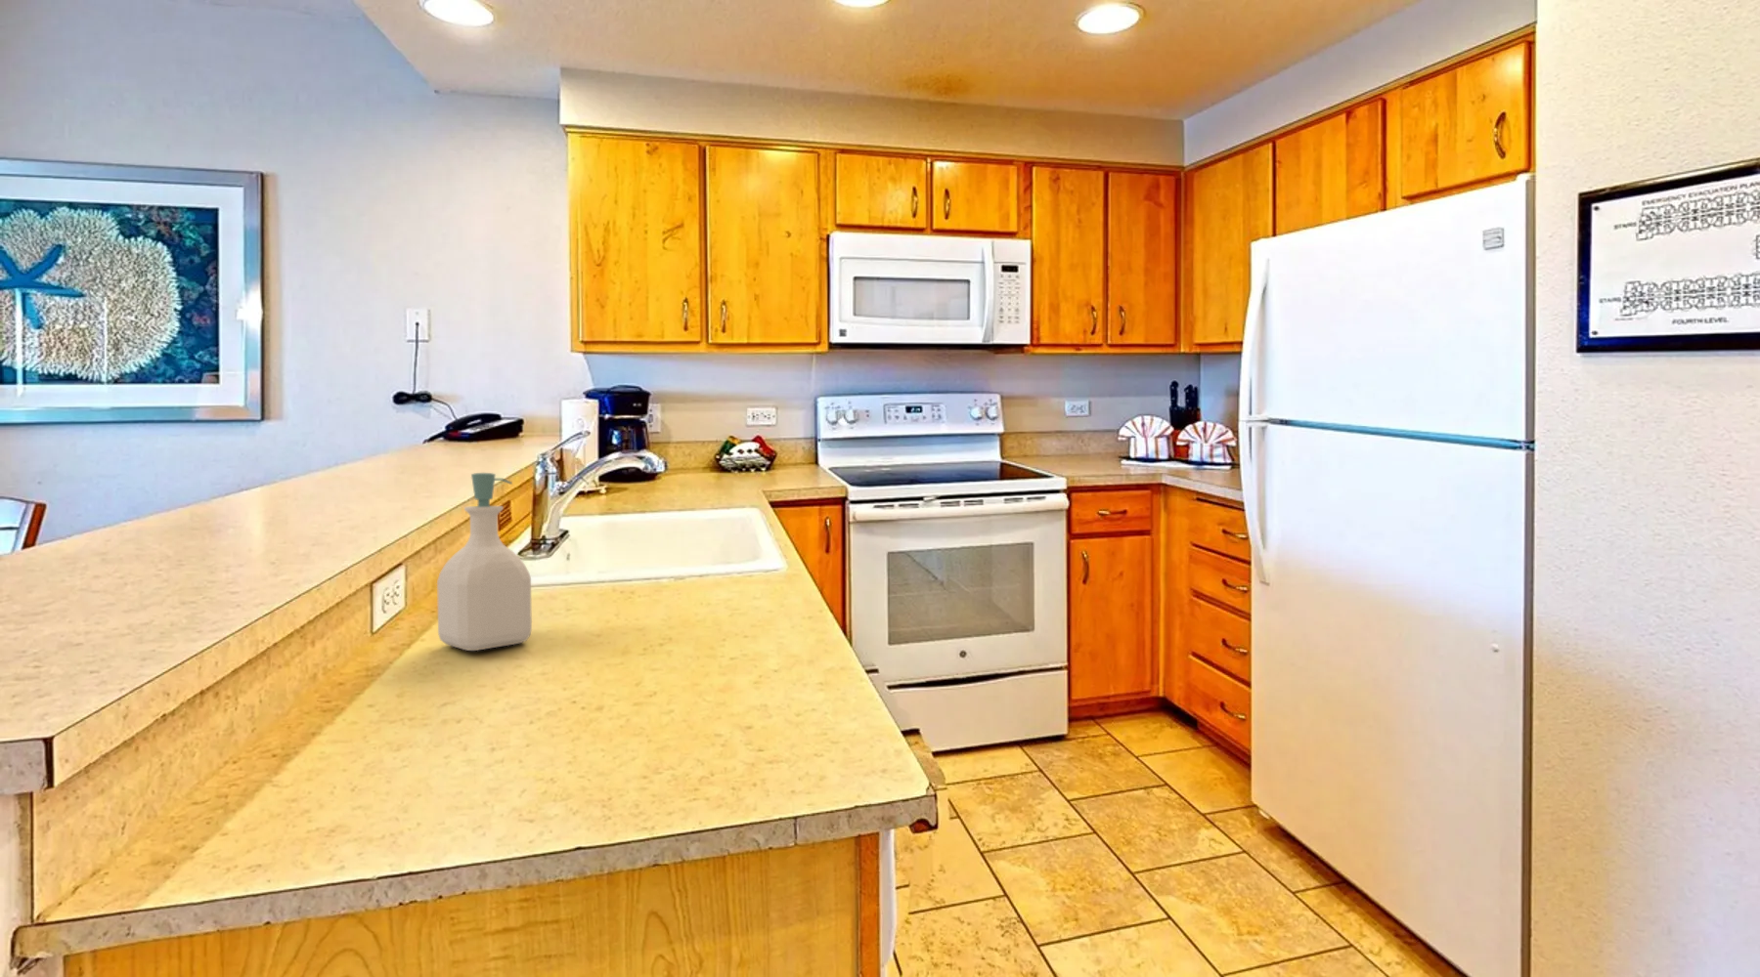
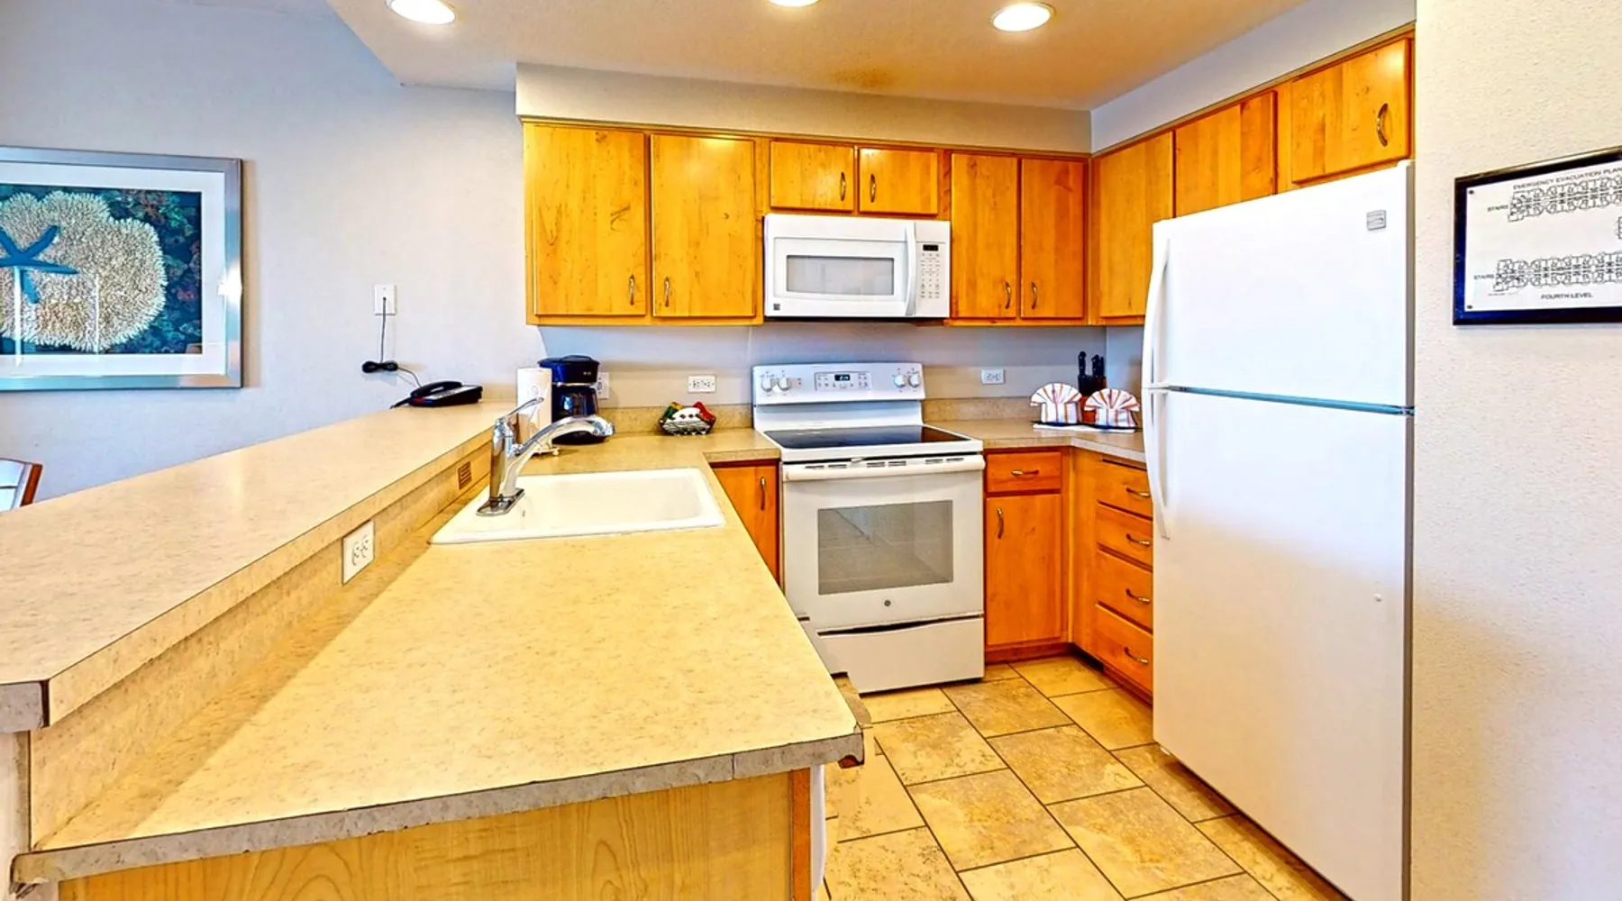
- soap bottle [436,472,533,652]
